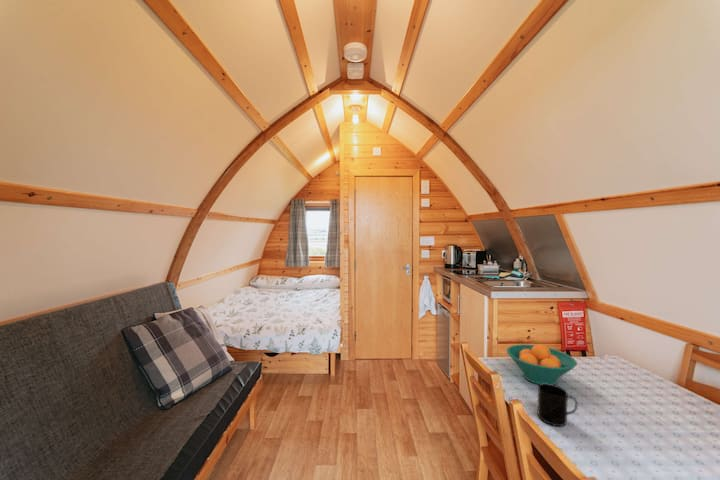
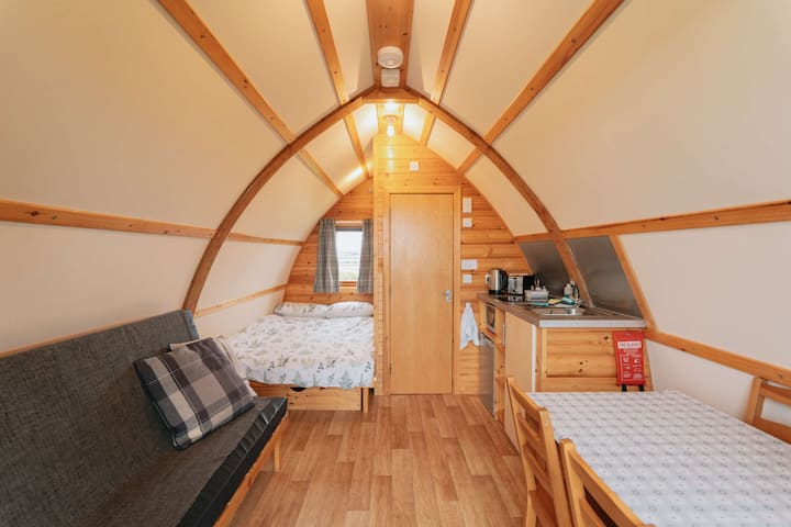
- mug [537,383,578,427]
- fruit bowl [506,343,578,385]
